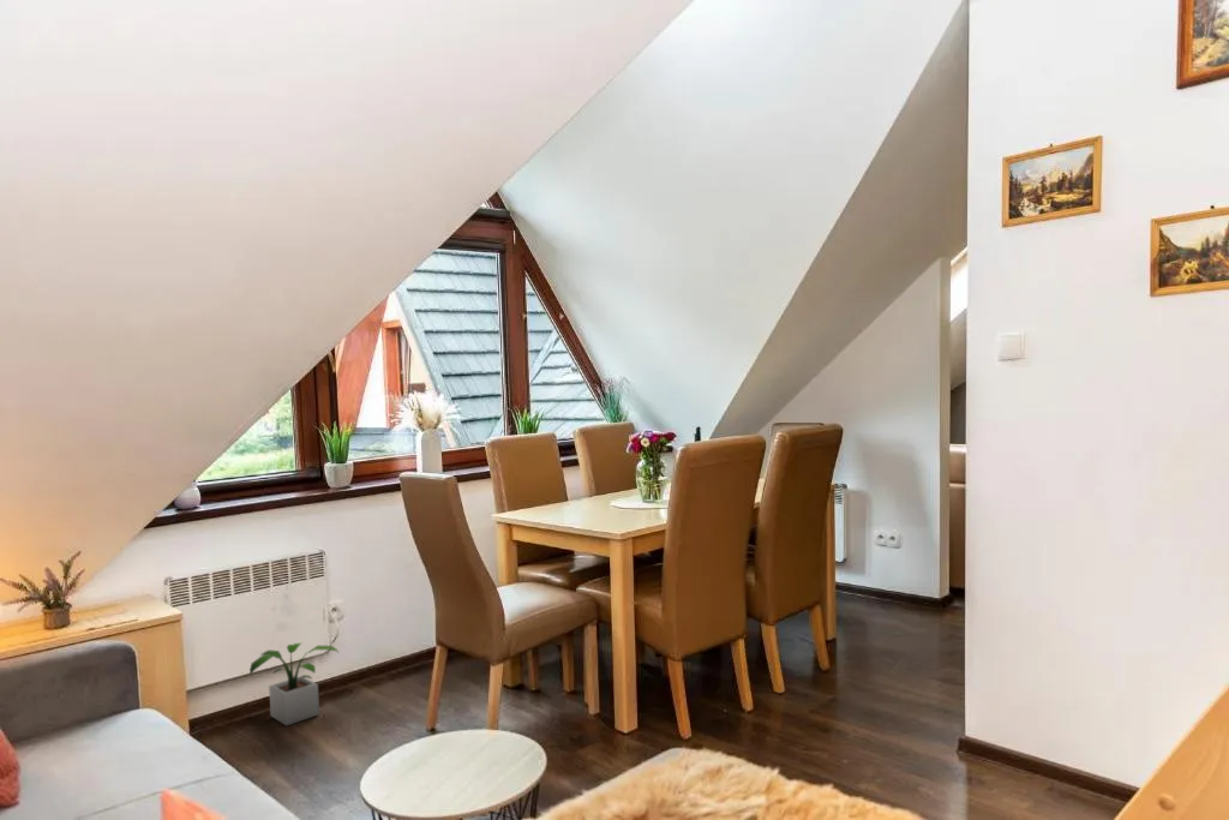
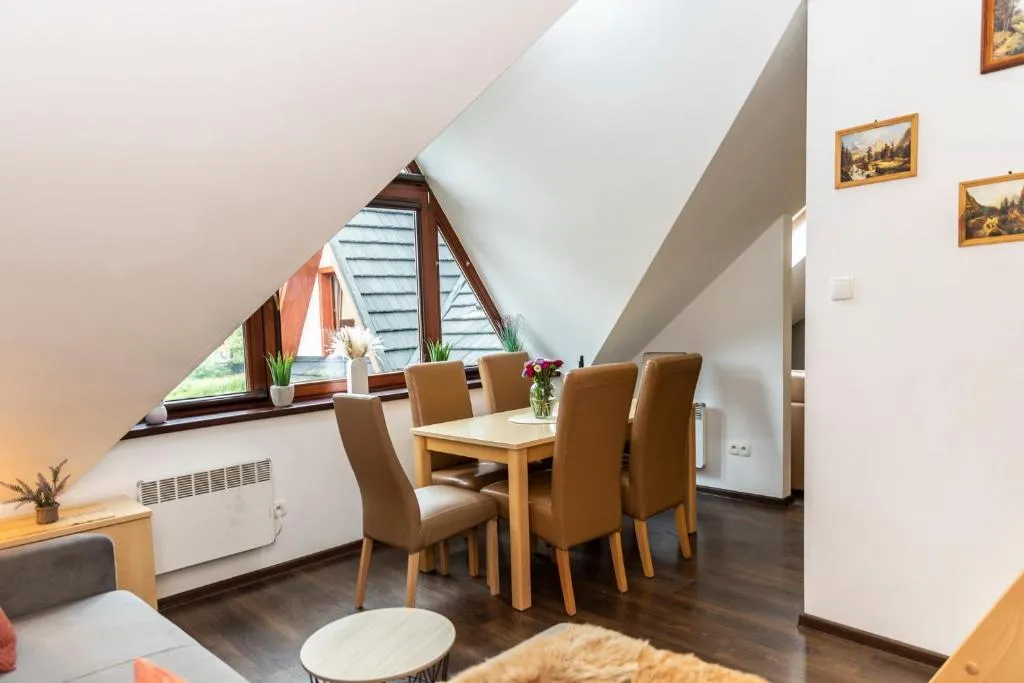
- potted plant [248,642,340,726]
